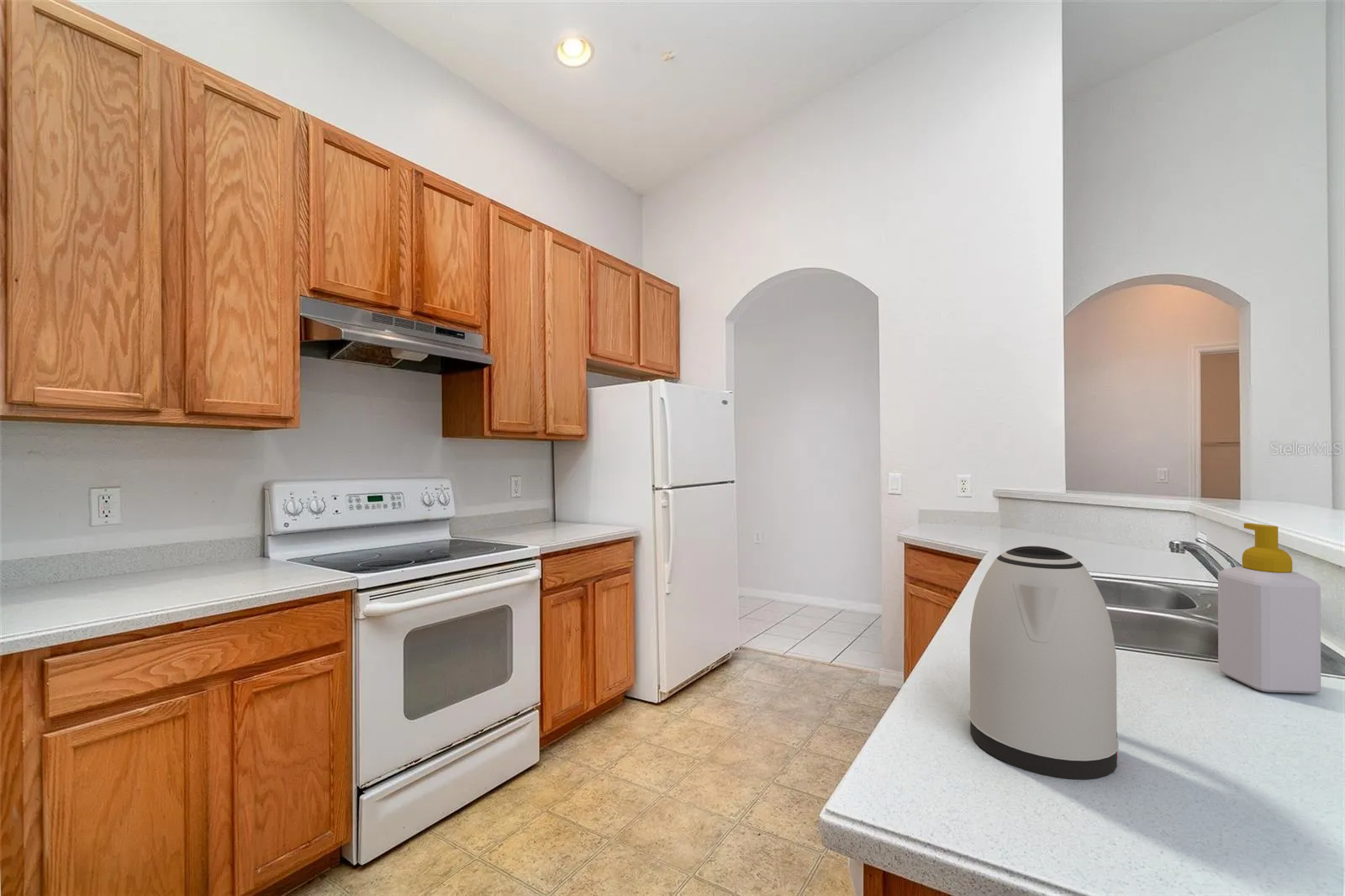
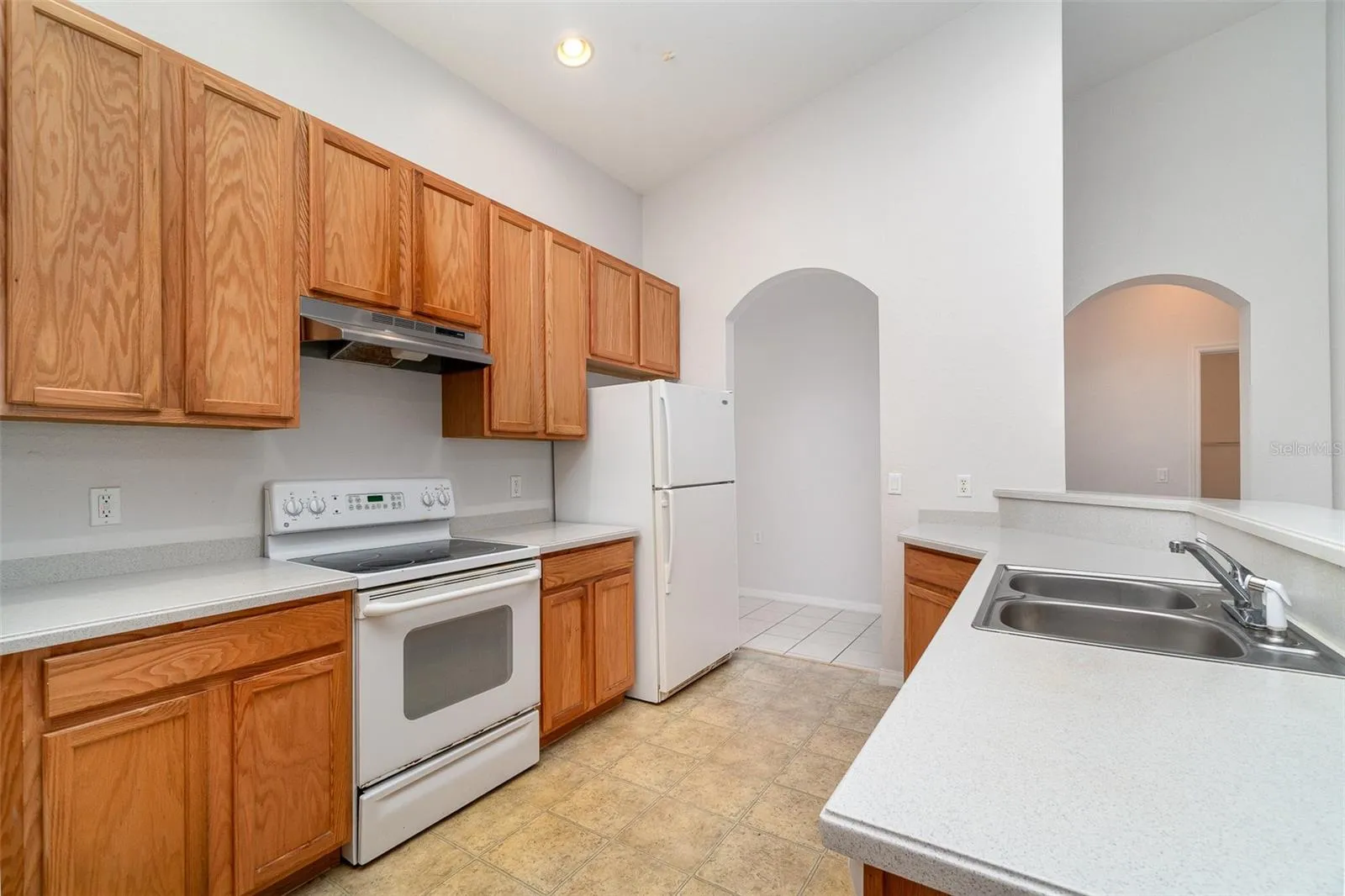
- soap bottle [1217,522,1321,694]
- kettle [968,546,1120,780]
